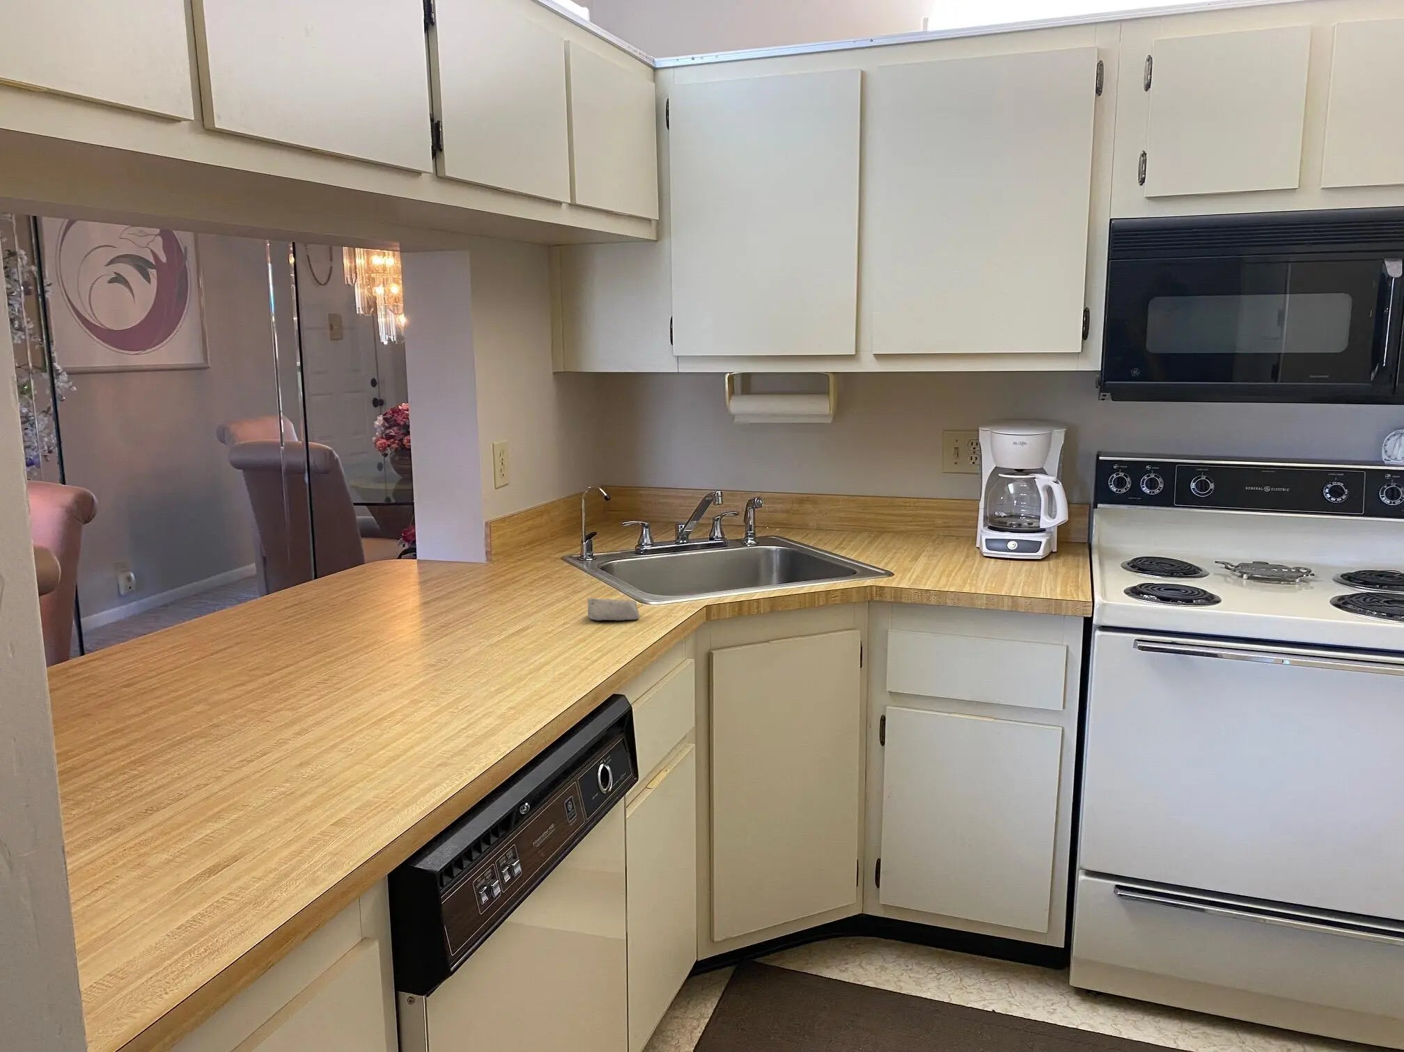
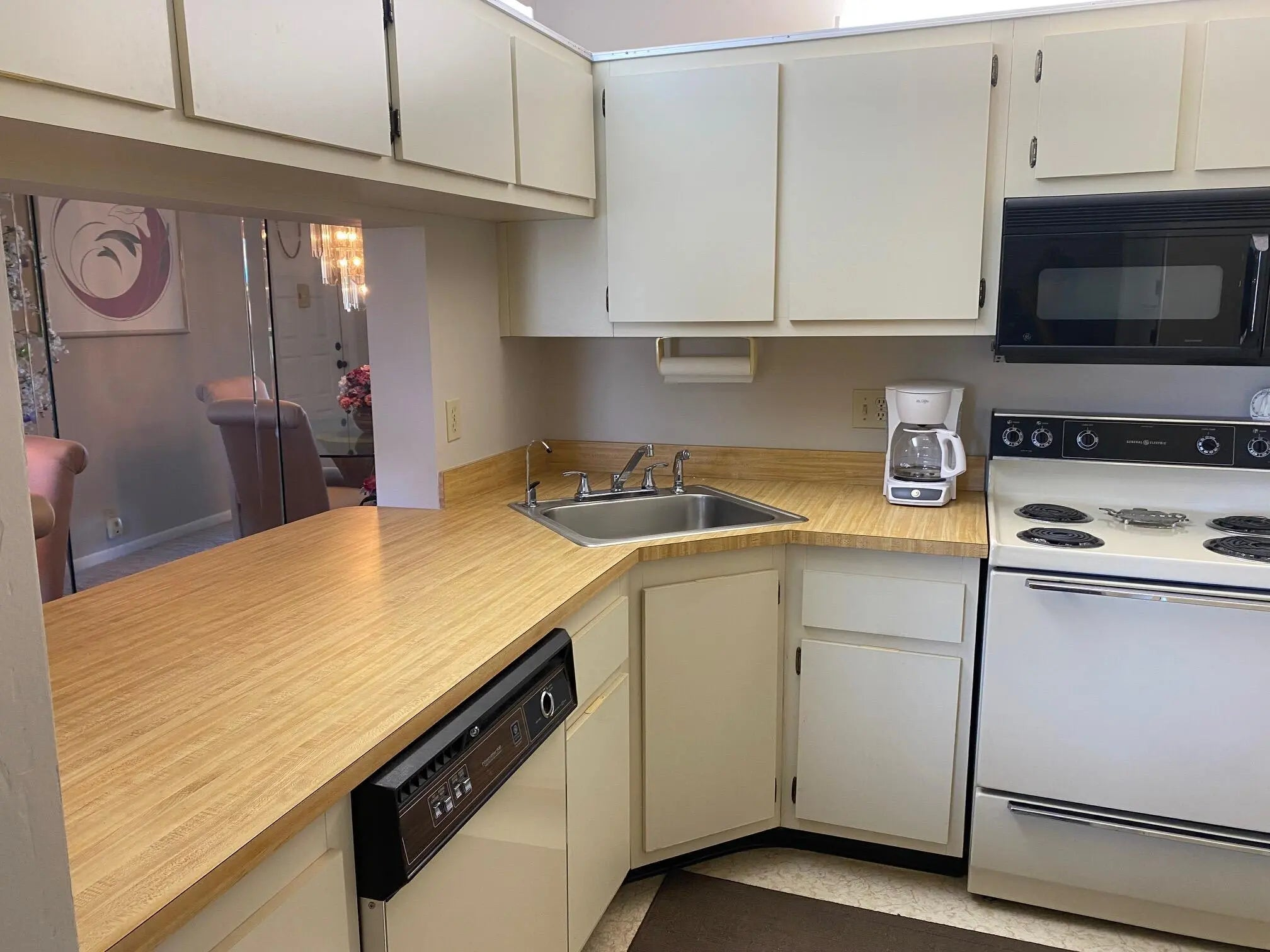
- soap bar [587,598,640,621]
